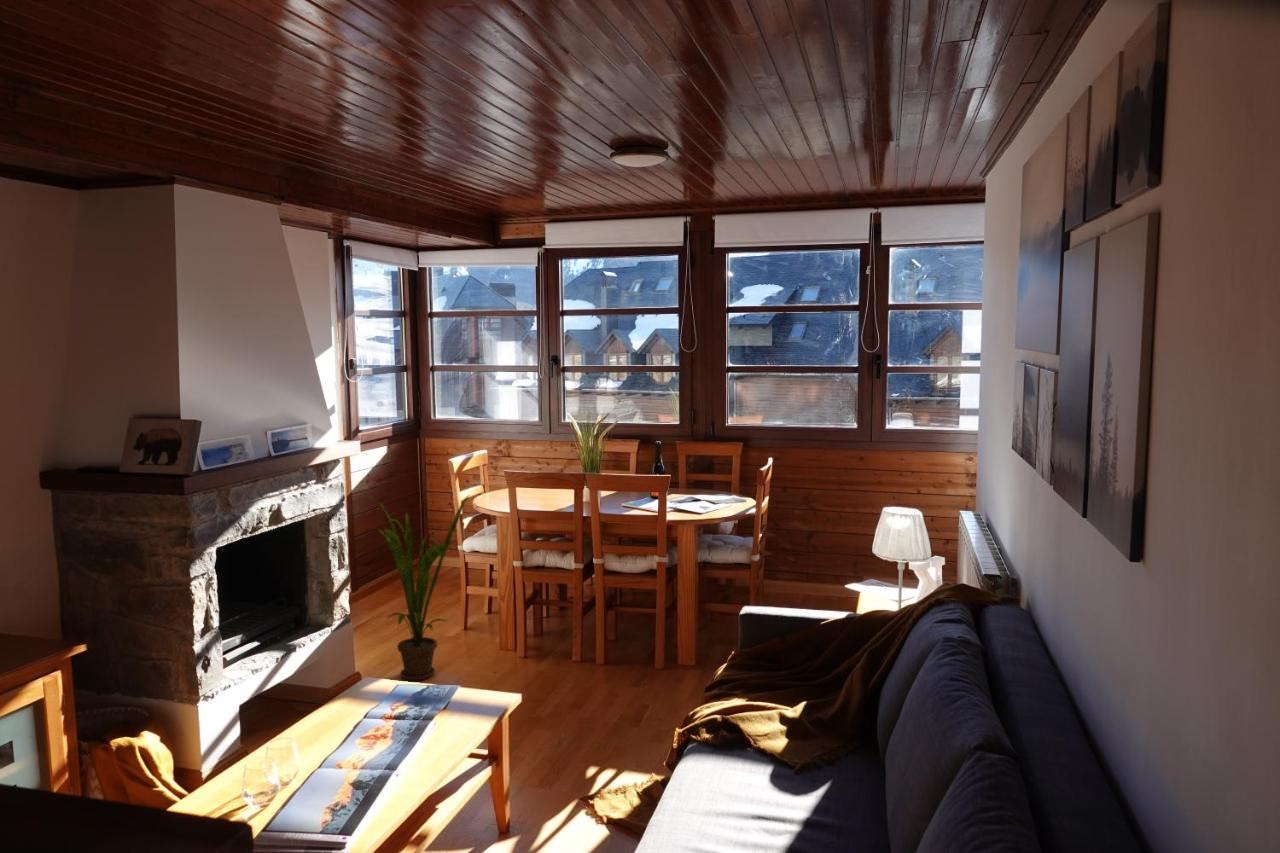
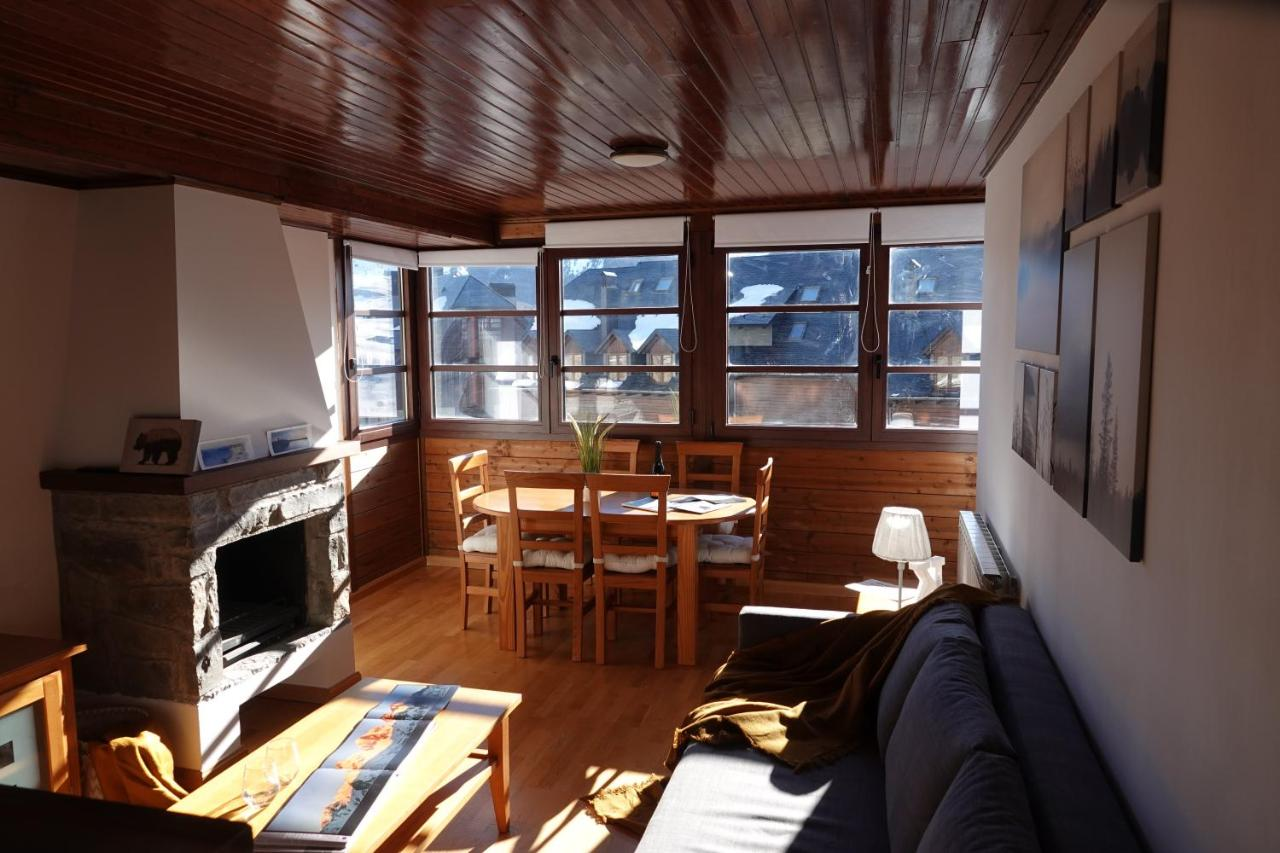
- house plant [361,493,471,681]
